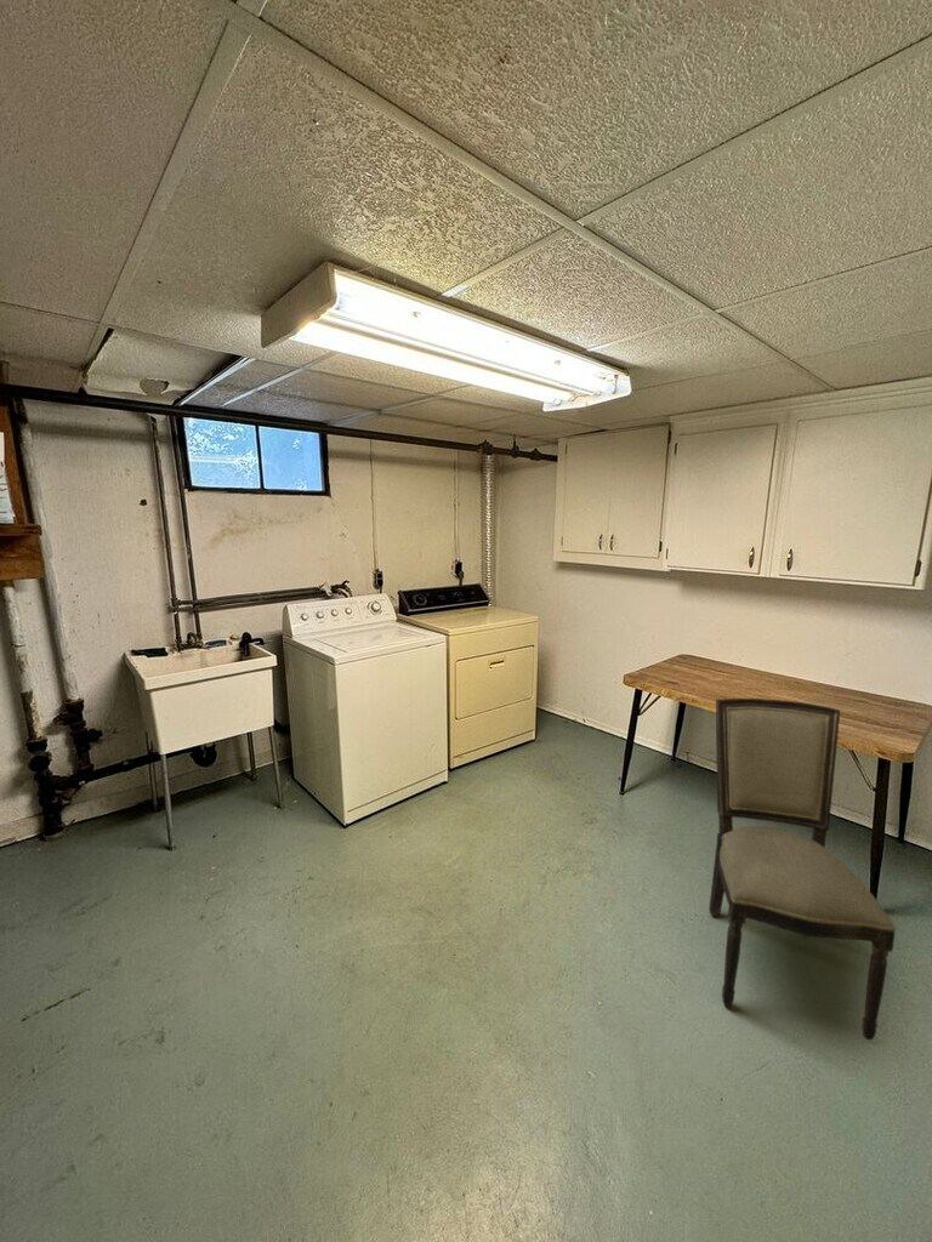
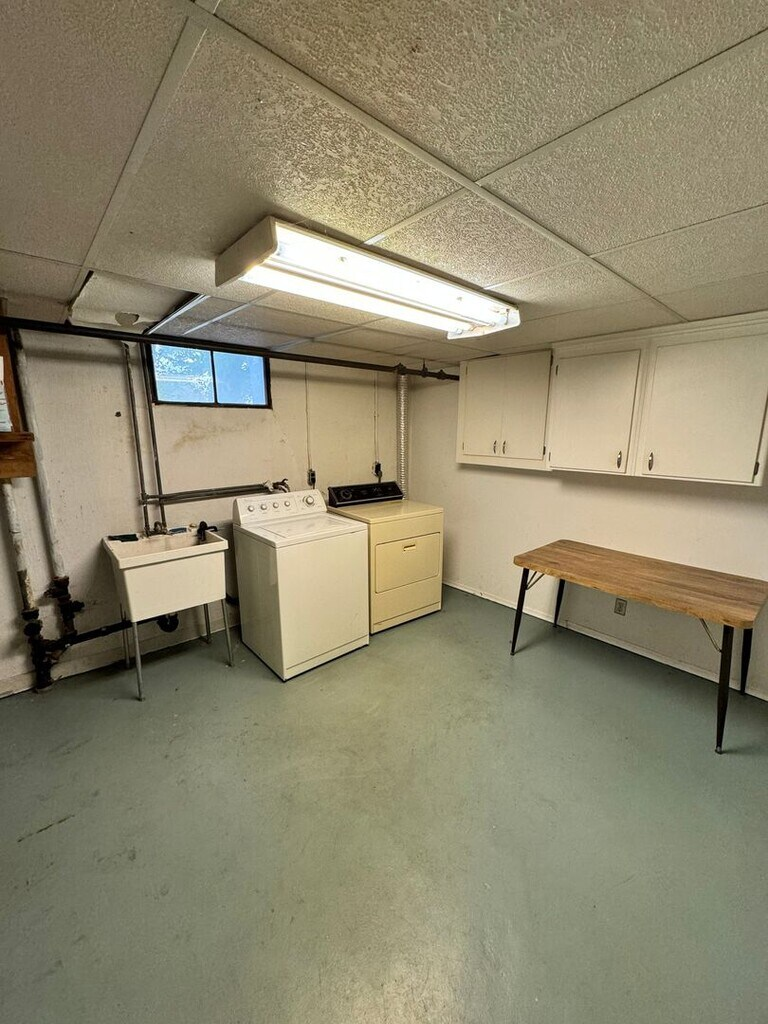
- dining chair [707,697,897,1041]
